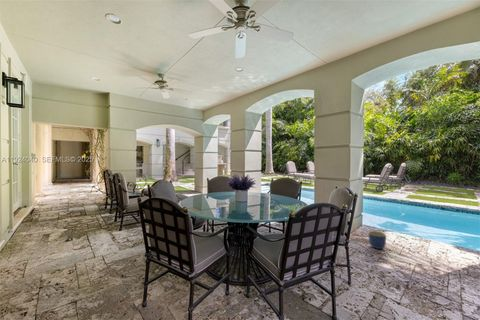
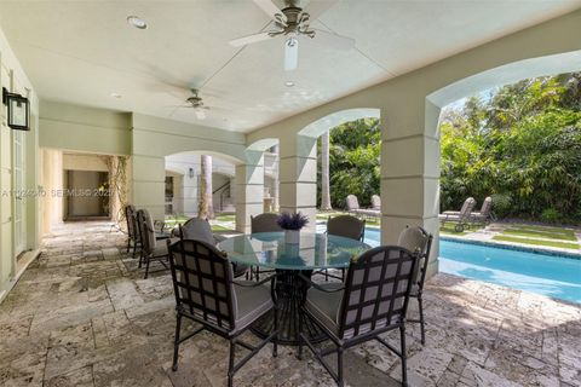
- planter [367,230,387,250]
